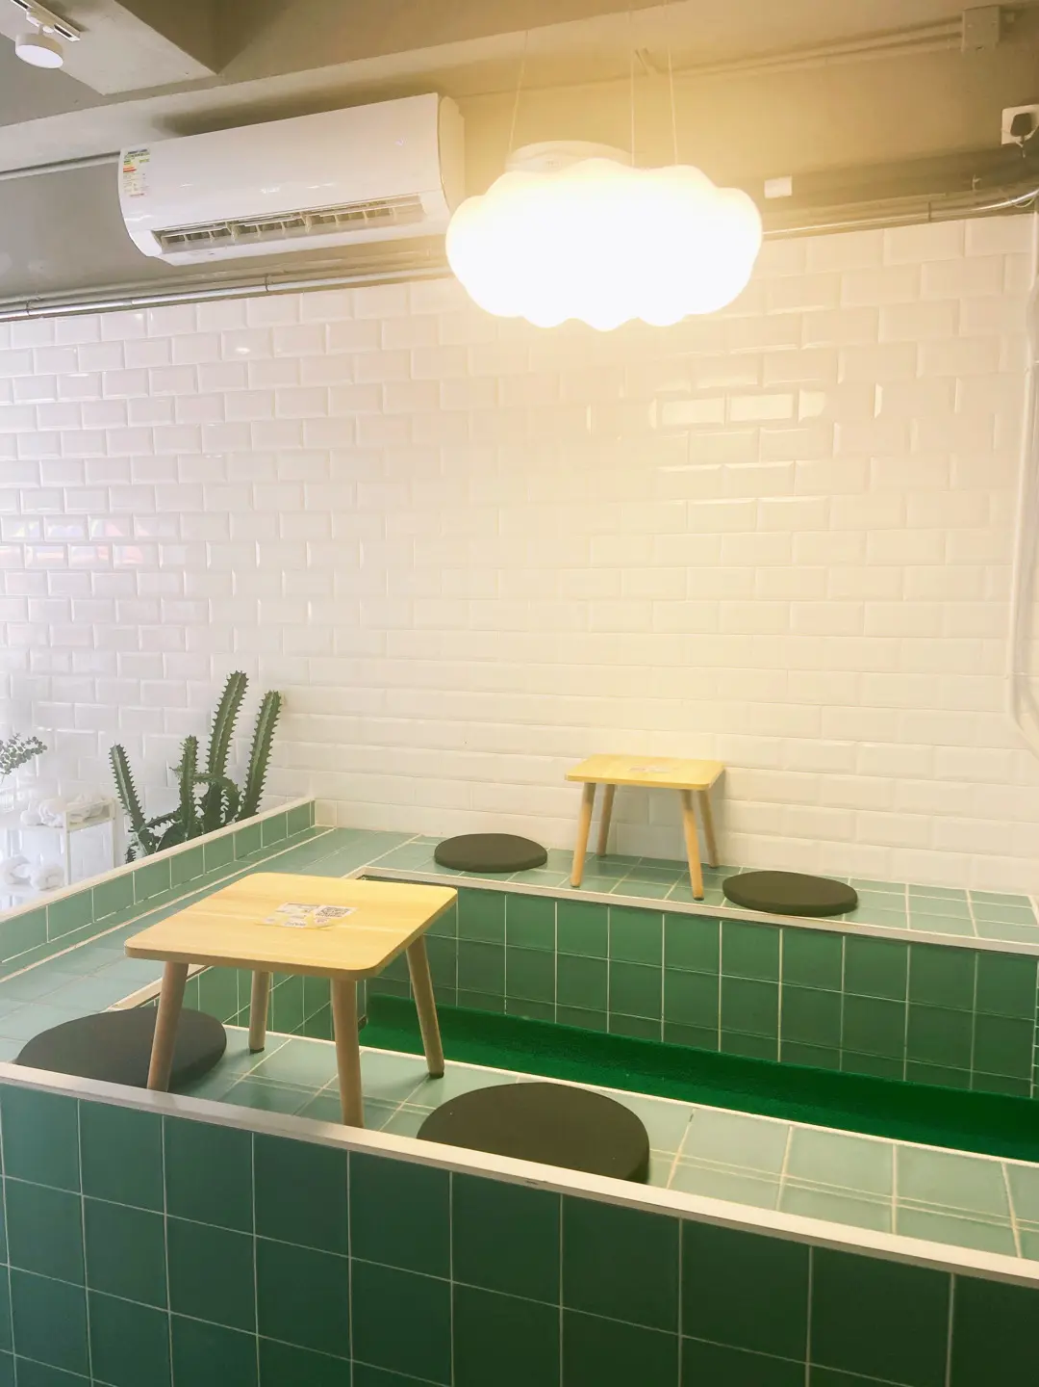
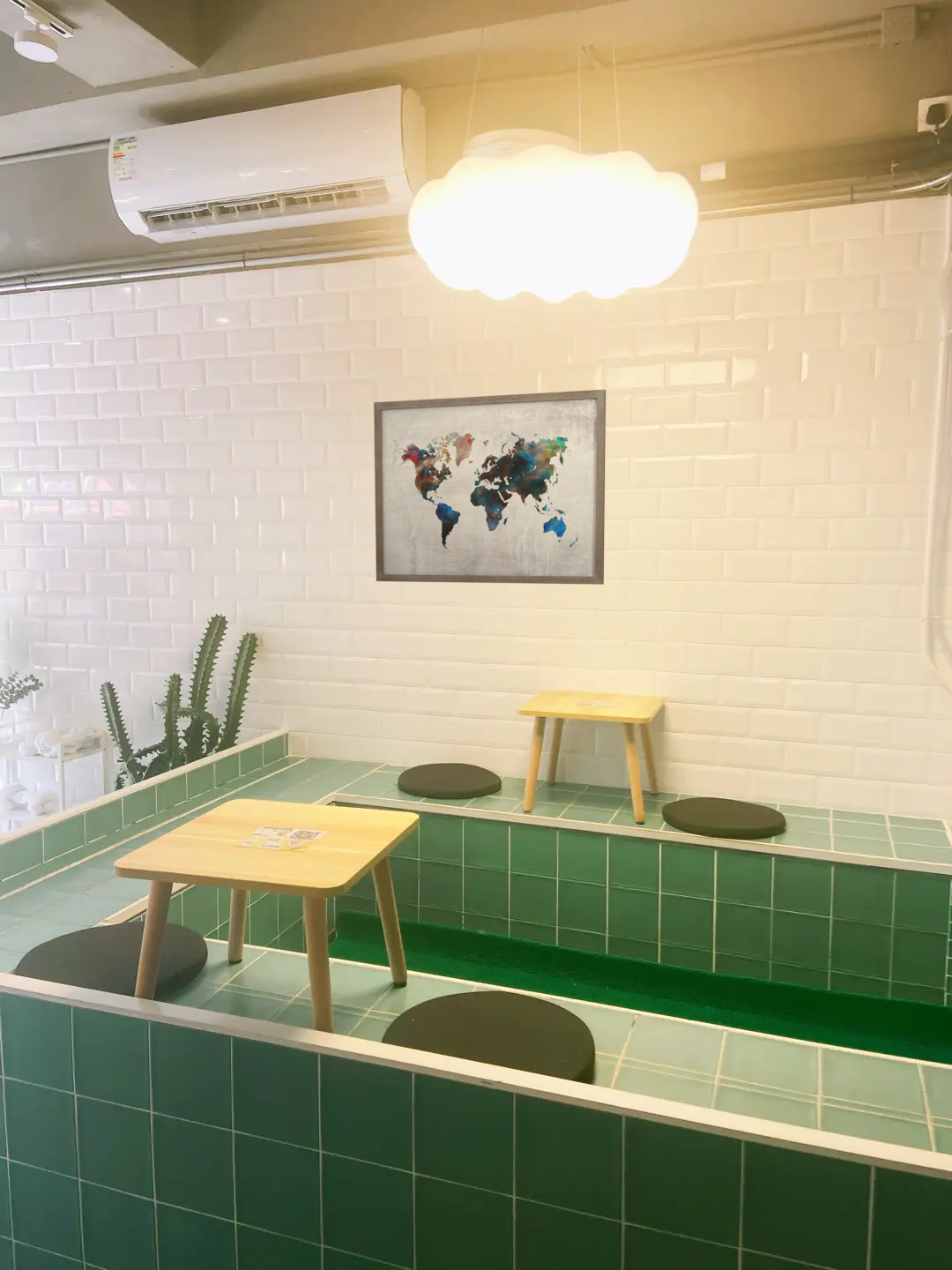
+ wall art [373,389,606,586]
